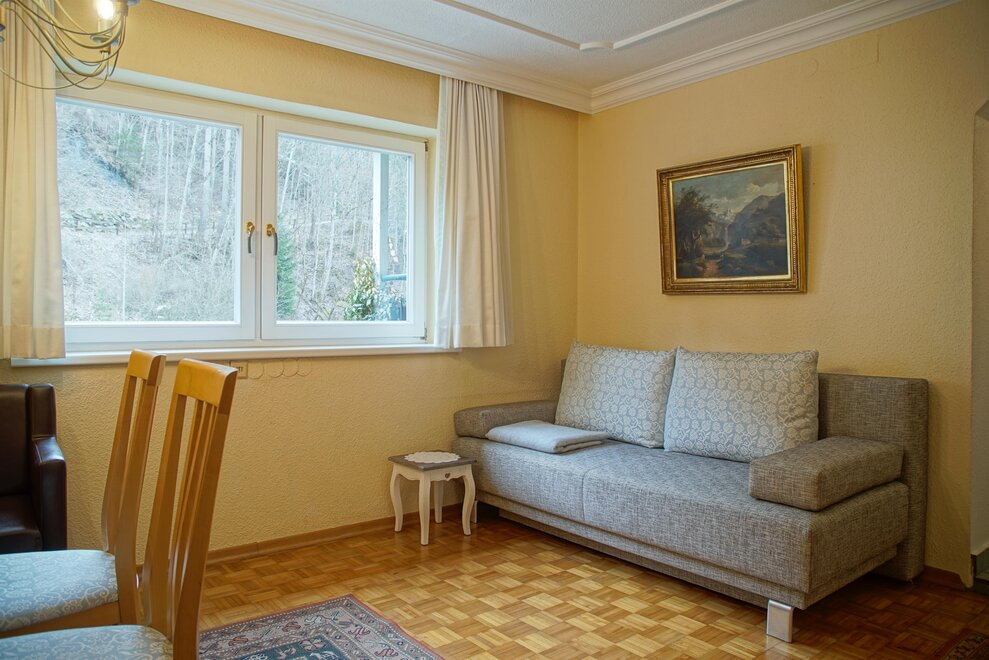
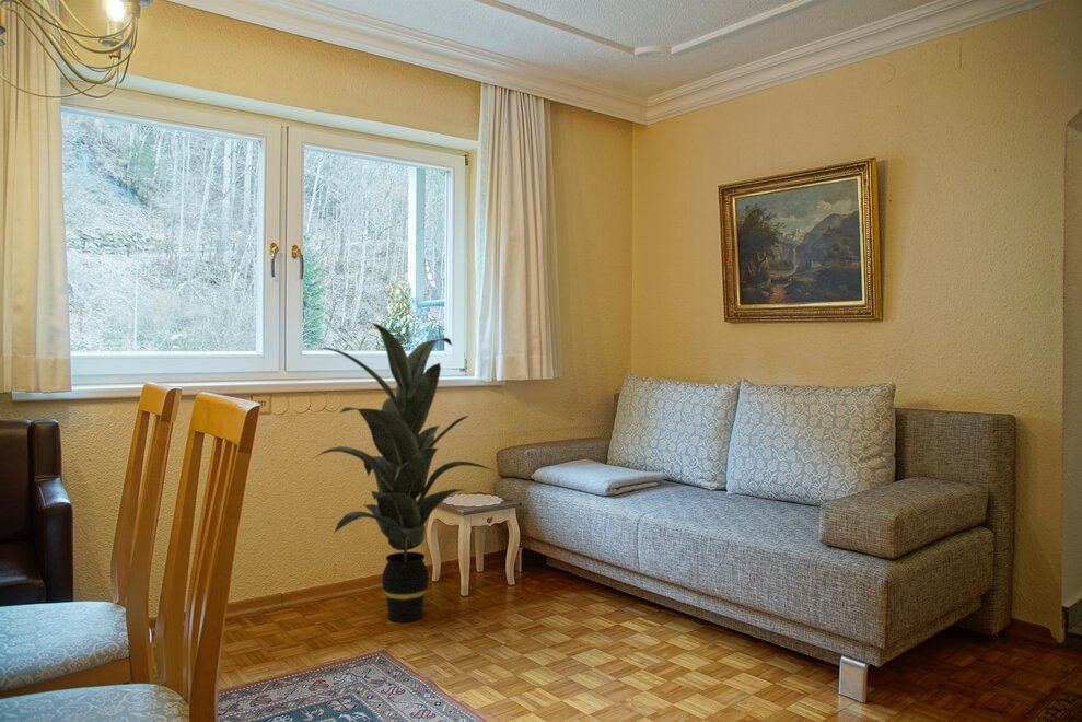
+ indoor plant [312,321,496,624]
